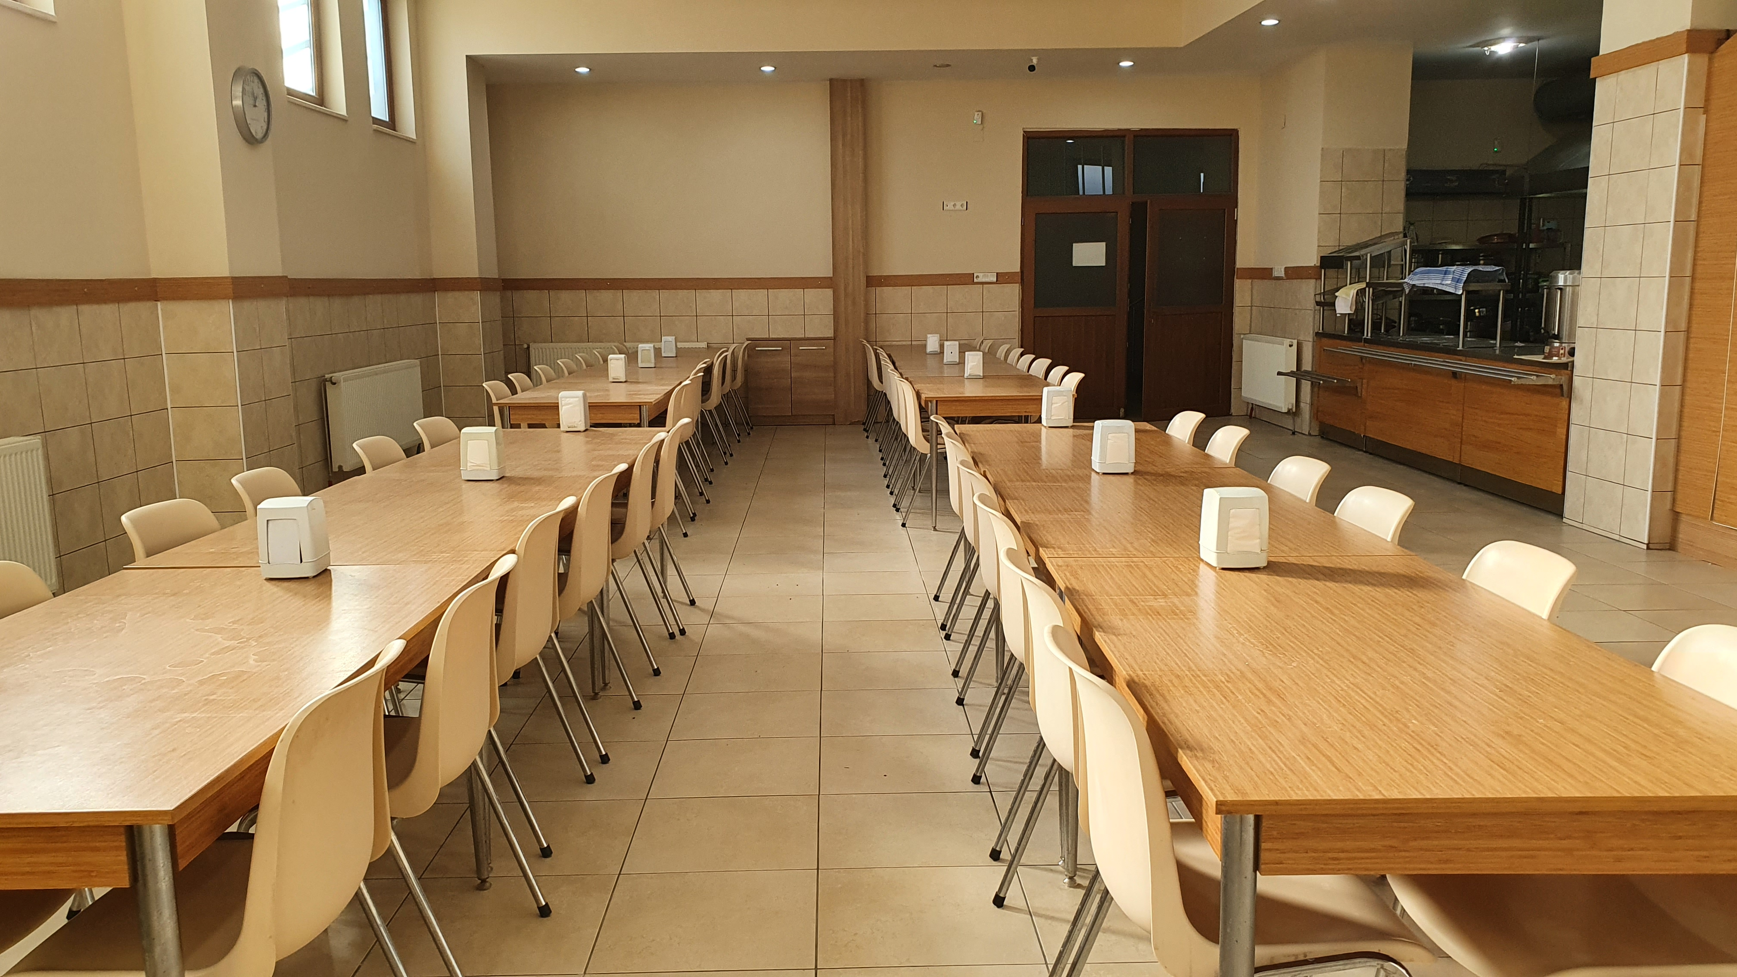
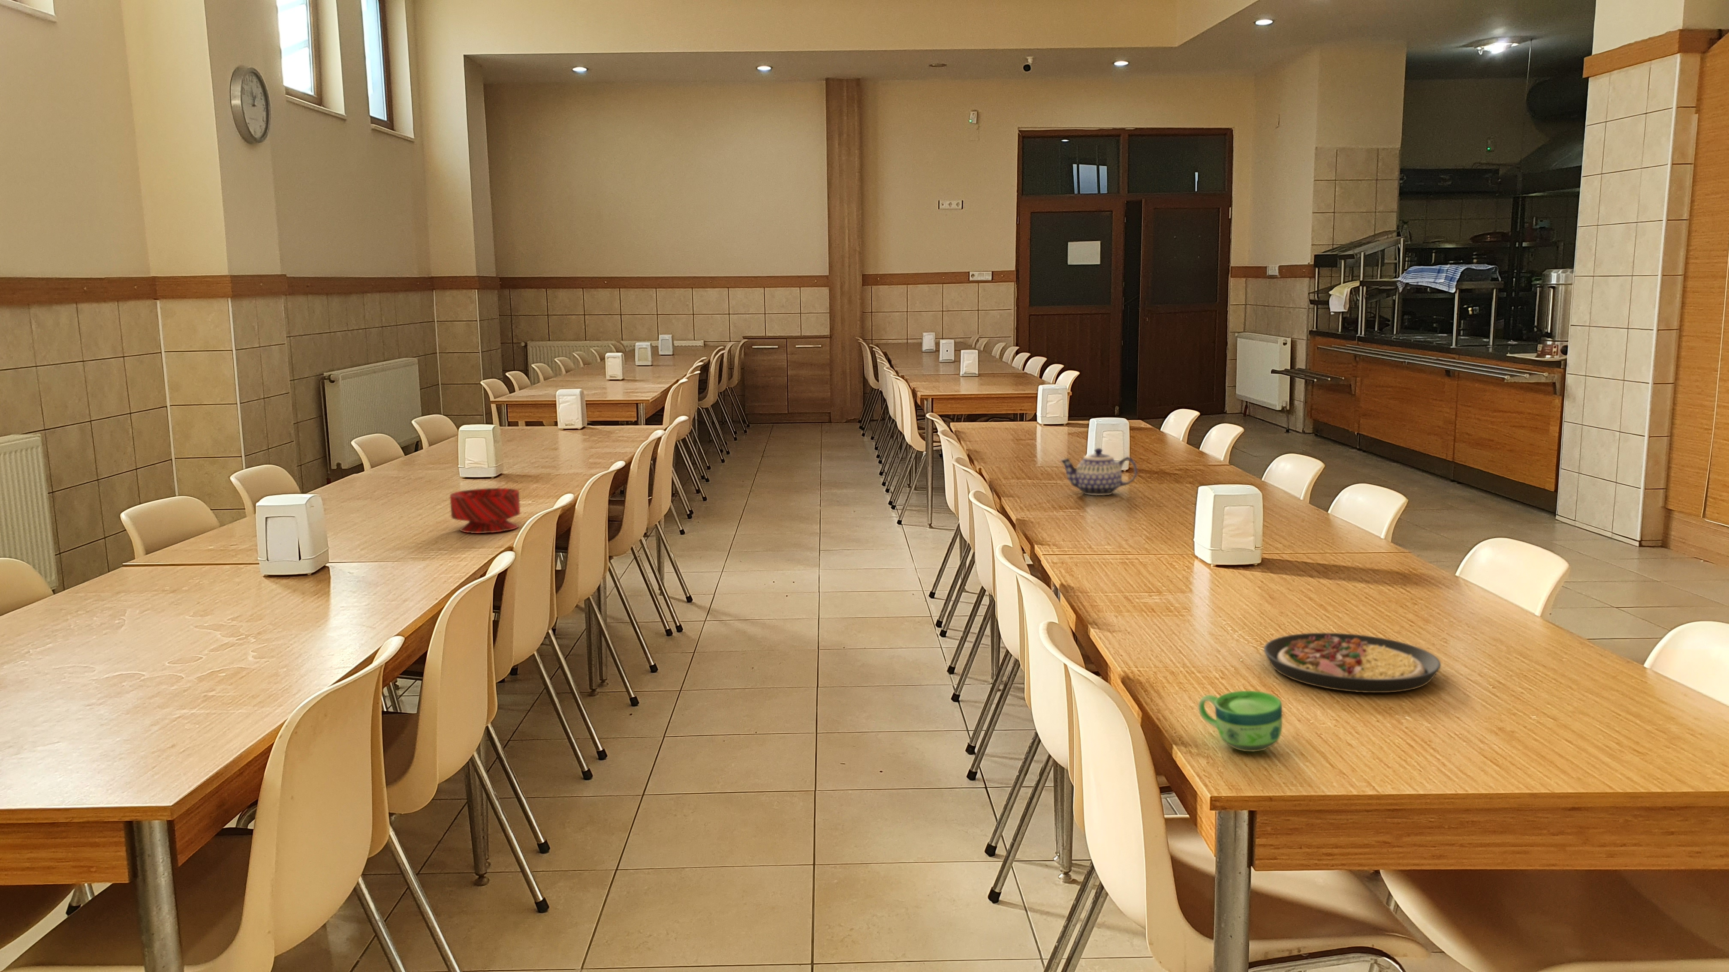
+ bowl [449,488,520,534]
+ cup [1198,691,1282,752]
+ plate [1264,633,1442,693]
+ teapot [1059,447,1138,496]
